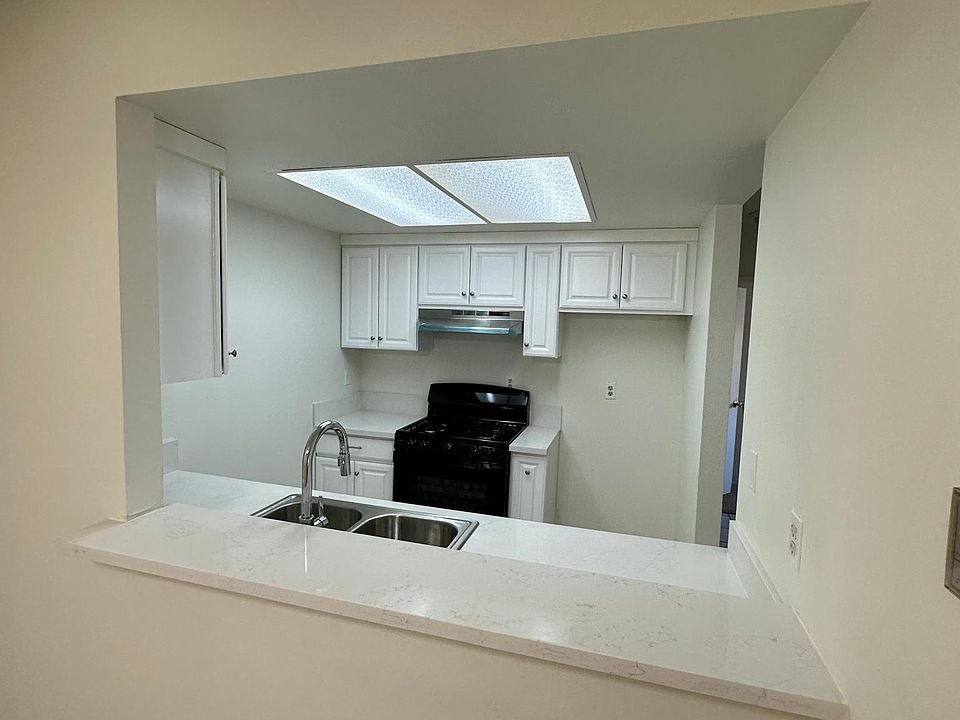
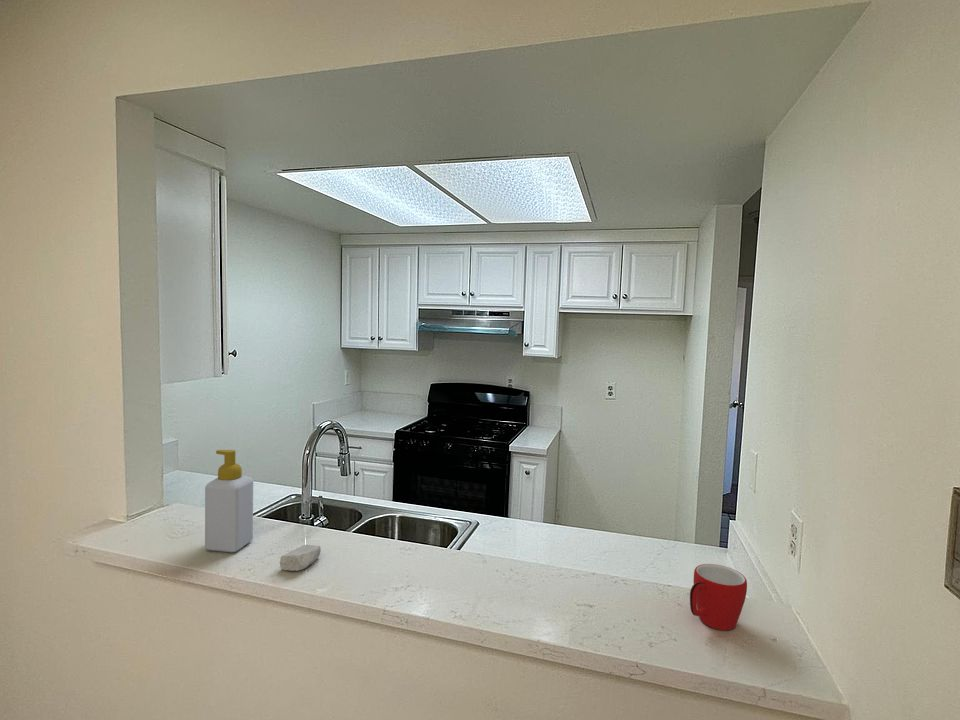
+ mug [689,563,748,631]
+ soap bottle [204,449,254,553]
+ soap bar [279,544,322,572]
